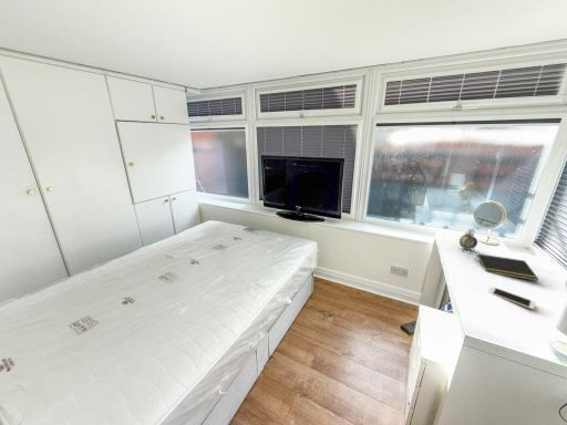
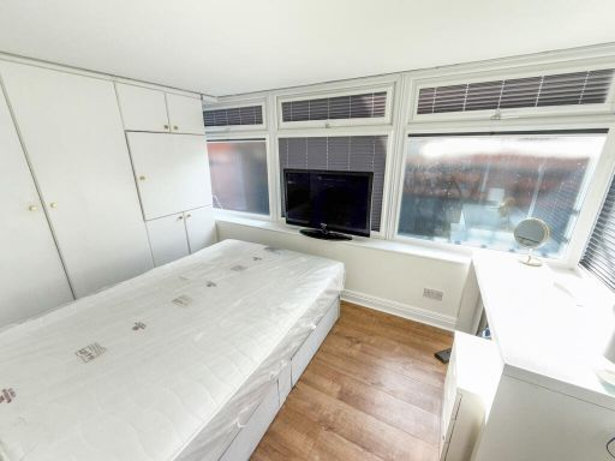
- cell phone [486,286,536,311]
- alarm clock [458,228,478,251]
- notepad [474,252,539,282]
